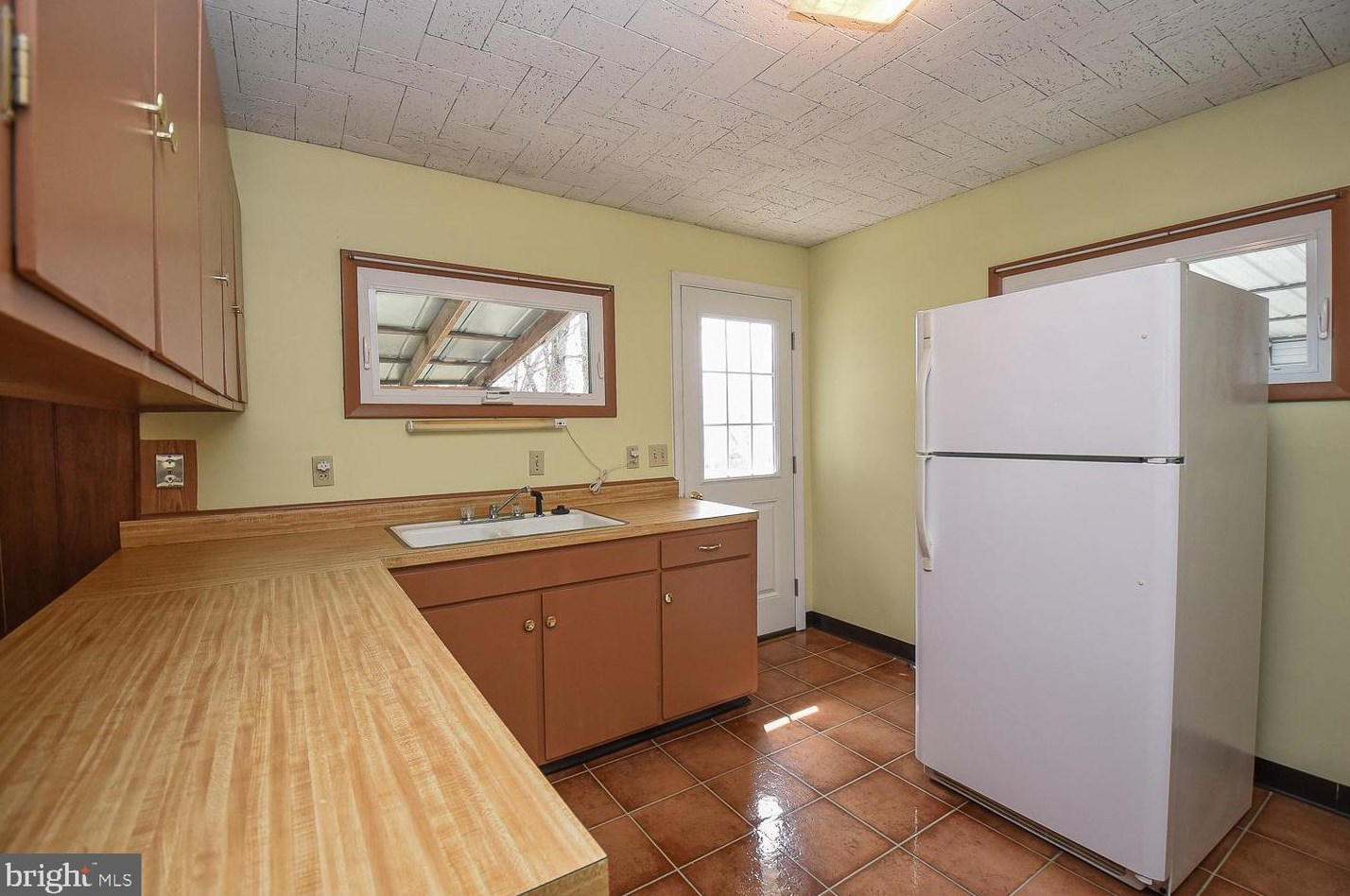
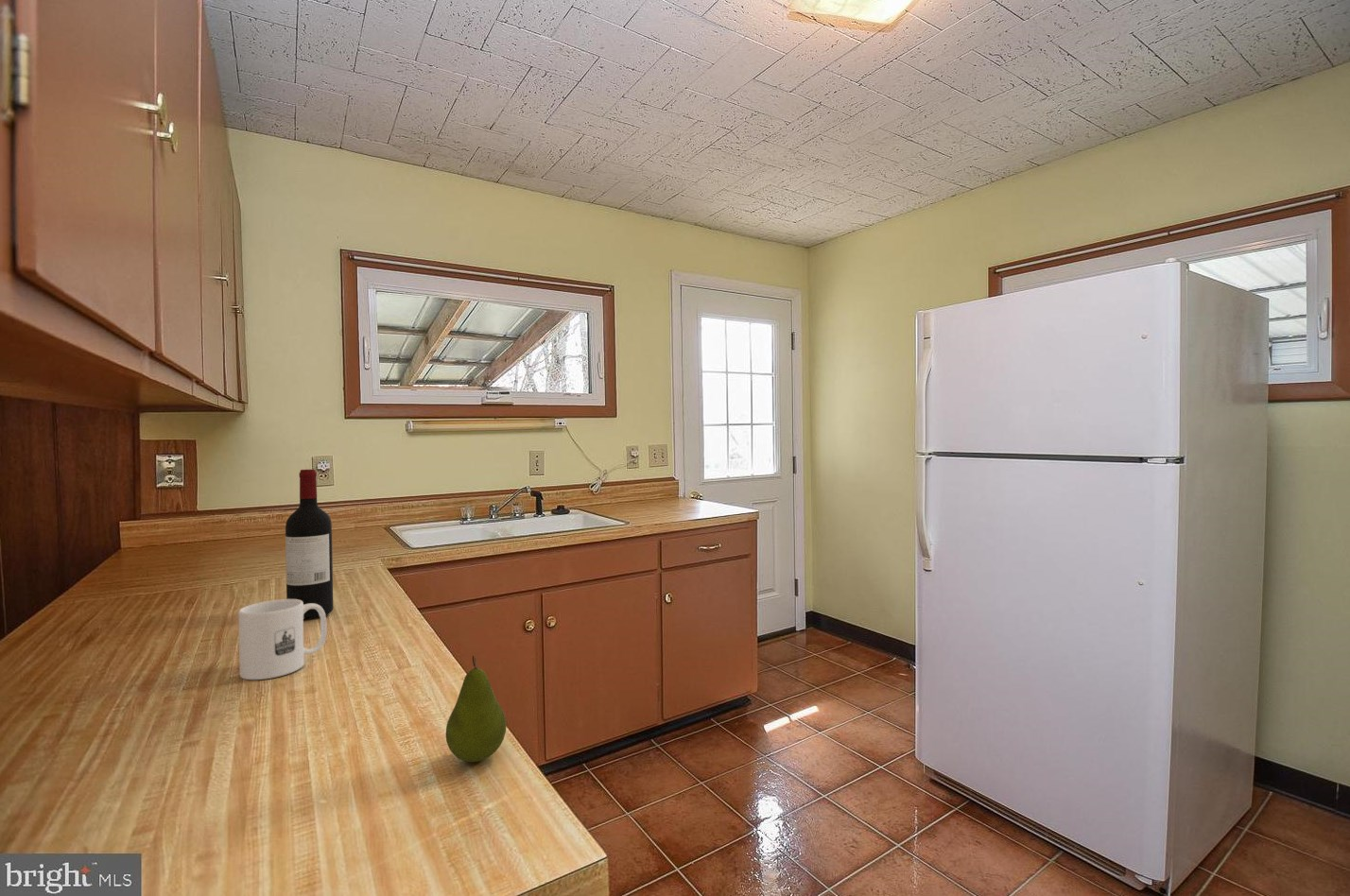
+ wine bottle [285,469,334,620]
+ mug [237,598,328,681]
+ fruit [445,655,508,763]
